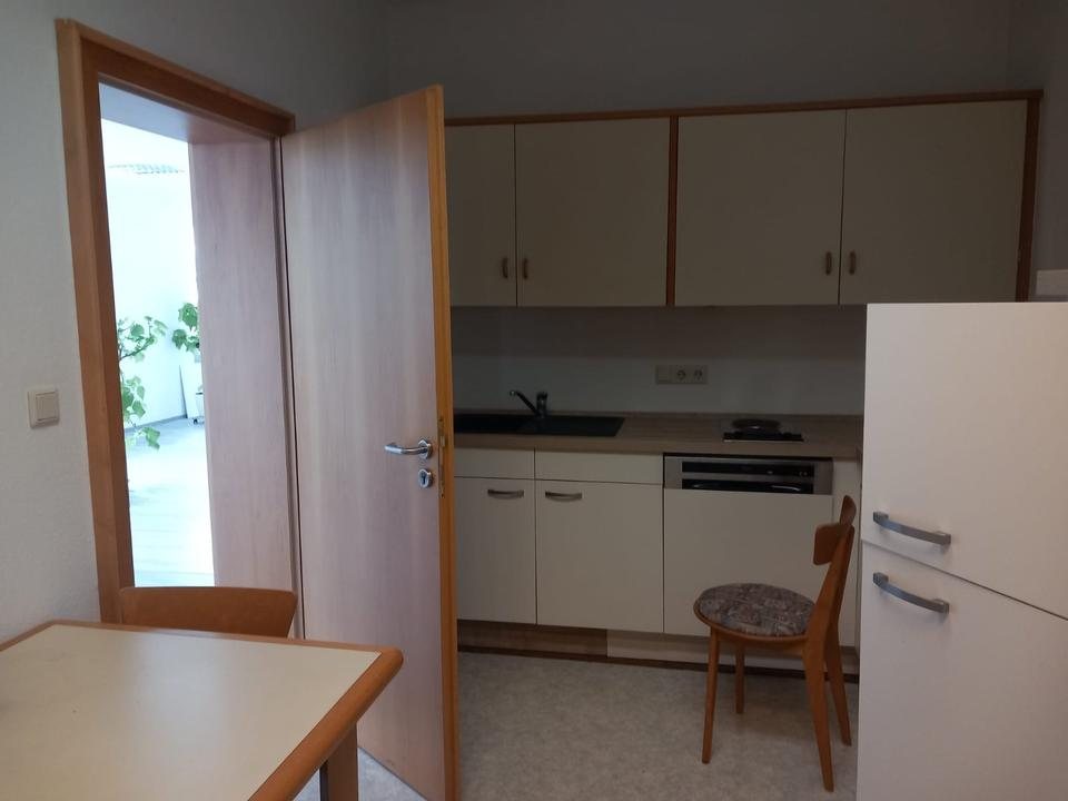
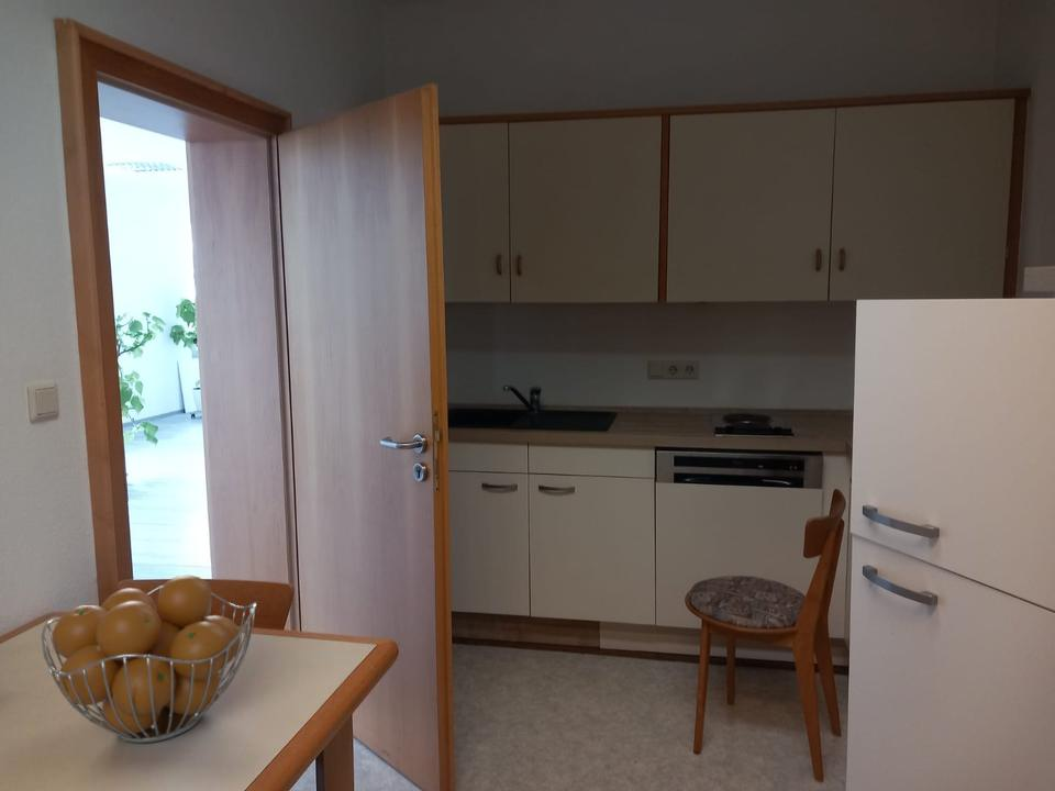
+ fruit basket [41,573,258,744]
